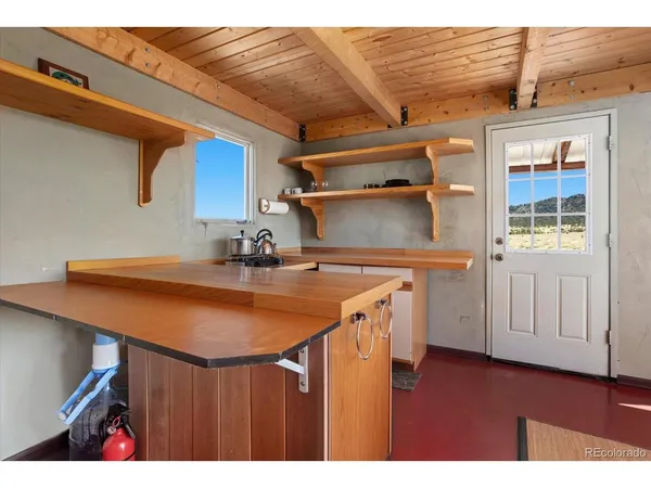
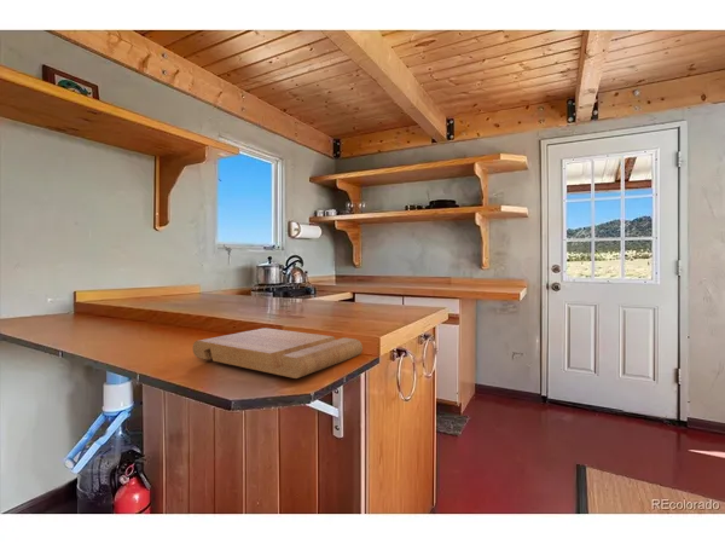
+ cutting board [192,326,364,380]
